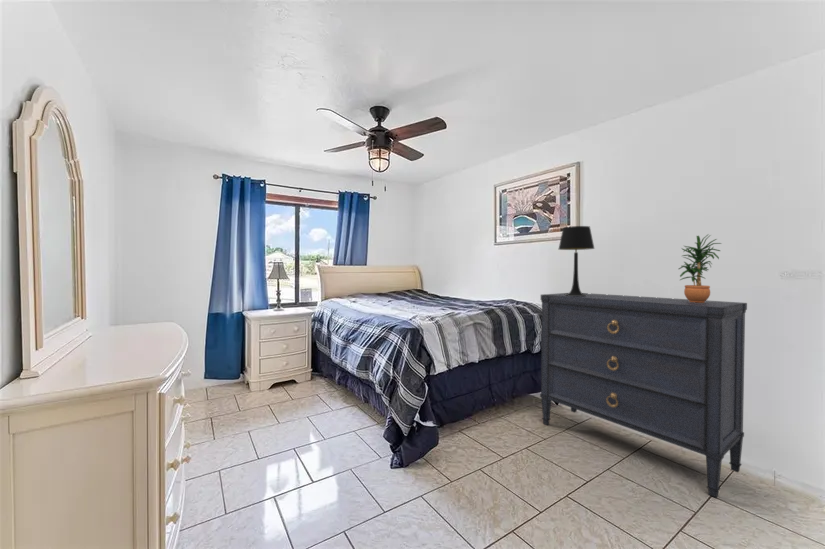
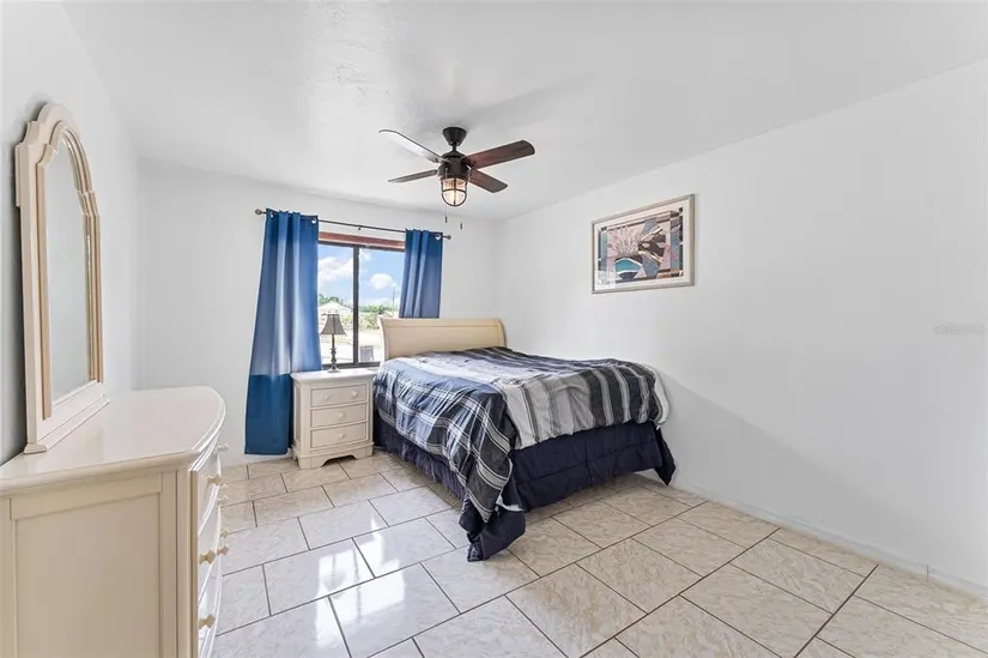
- potted plant [678,233,722,303]
- table lamp [558,225,596,296]
- dresser [539,292,748,499]
